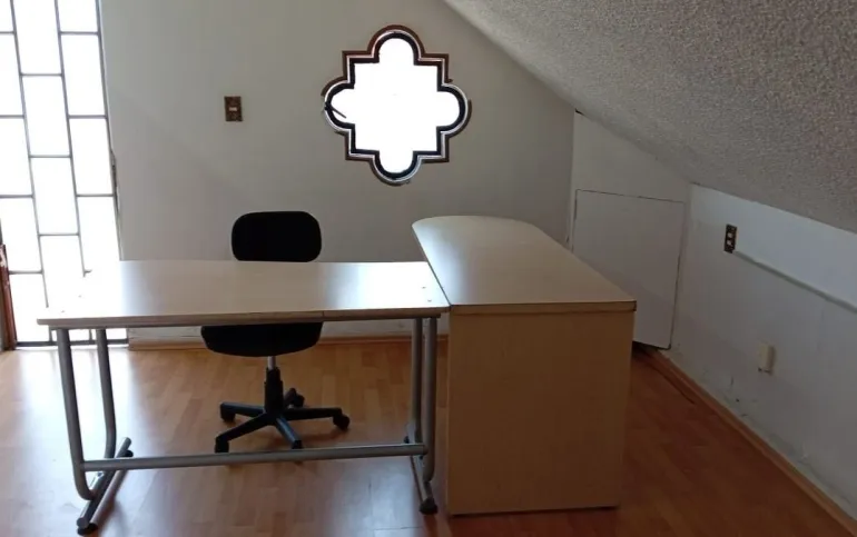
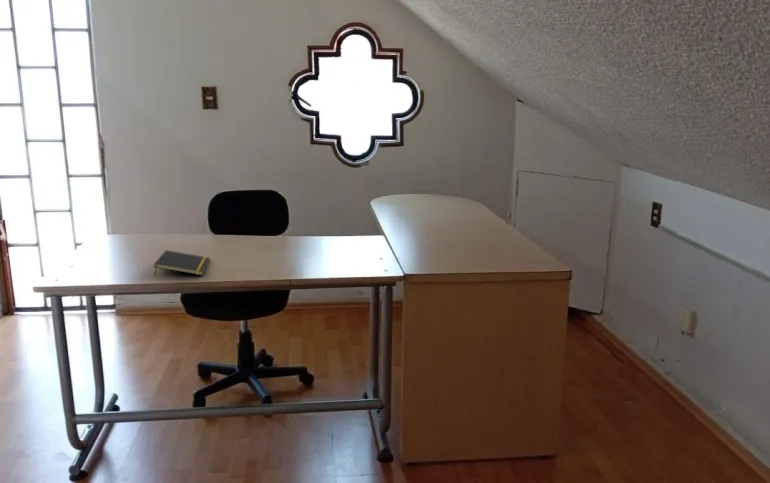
+ notepad [153,249,211,278]
